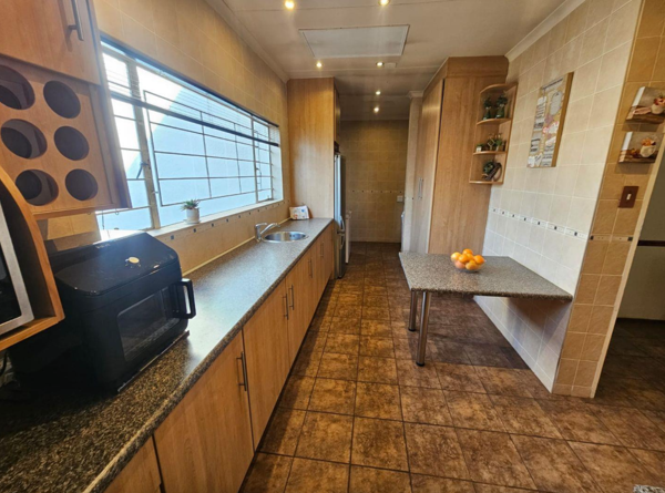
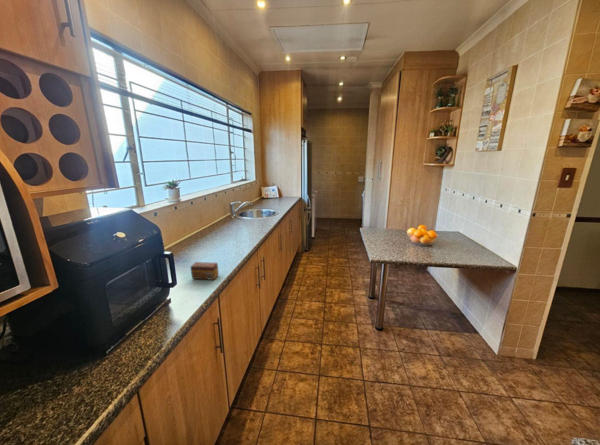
+ tea box [189,261,220,281]
